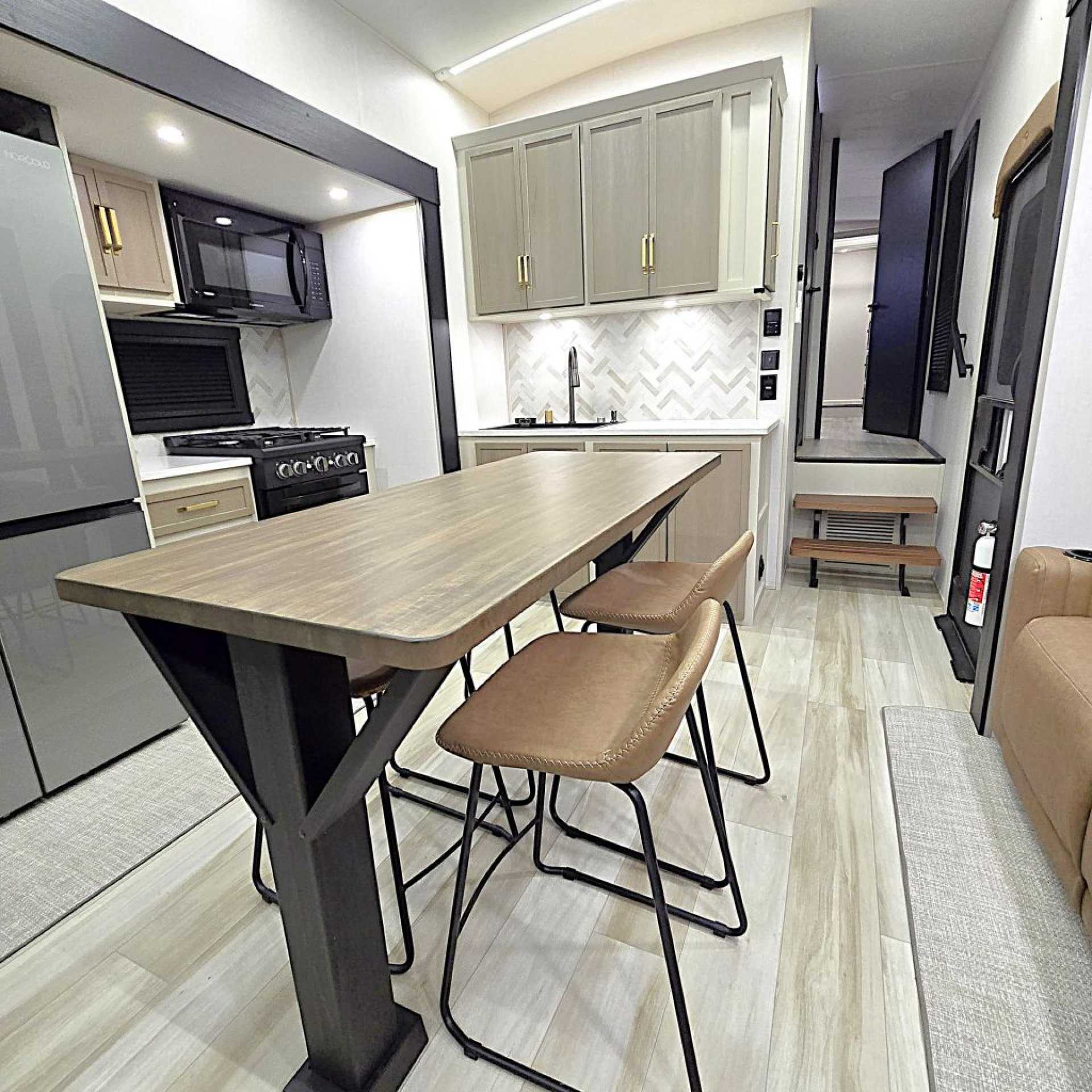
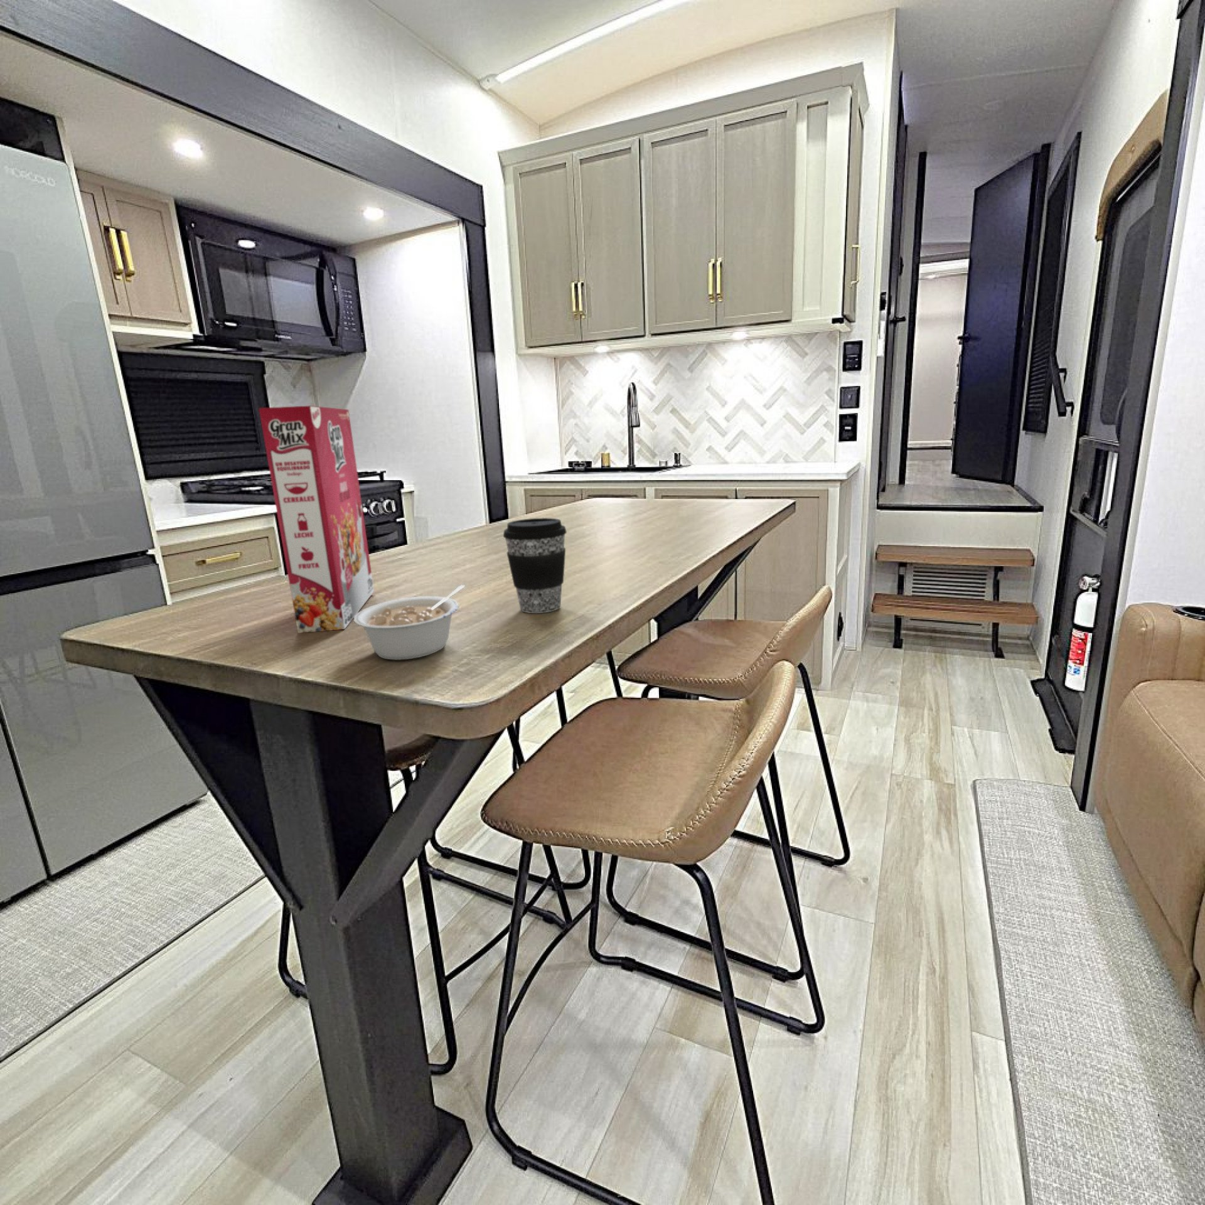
+ coffee cup [503,518,567,614]
+ cereal box [258,405,375,633]
+ legume [353,585,466,660]
